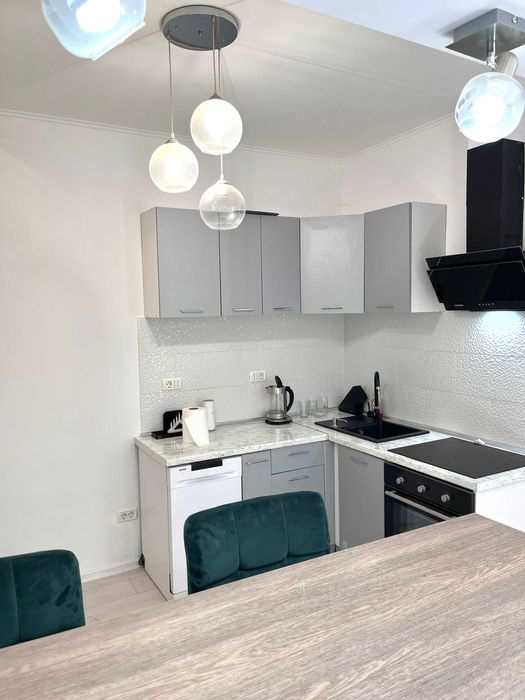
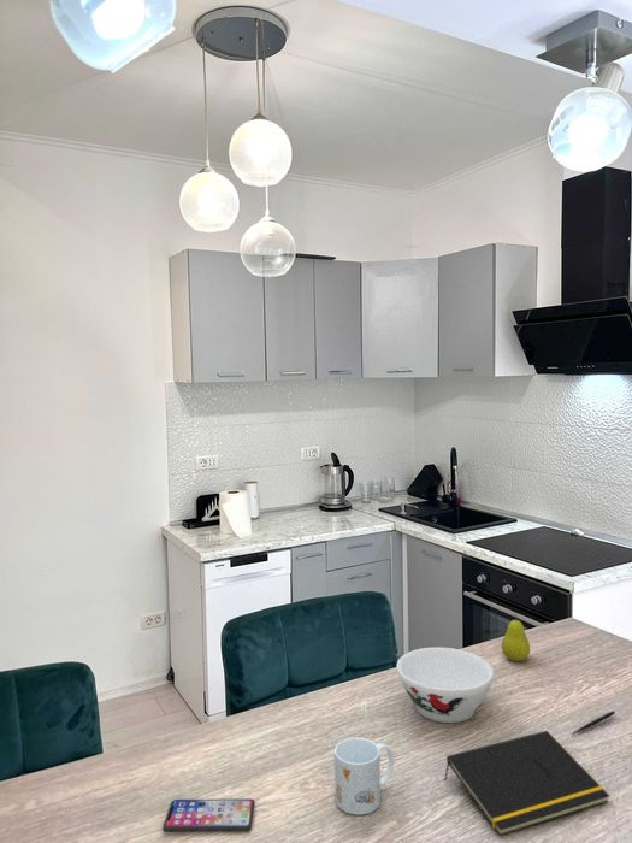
+ smartphone [161,797,255,833]
+ pen [571,709,616,736]
+ notepad [443,730,610,837]
+ mug [333,736,395,817]
+ fruit [501,614,531,662]
+ bowl [395,645,495,724]
